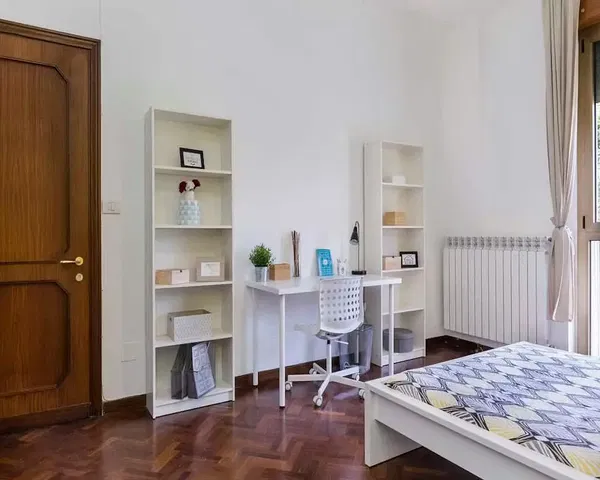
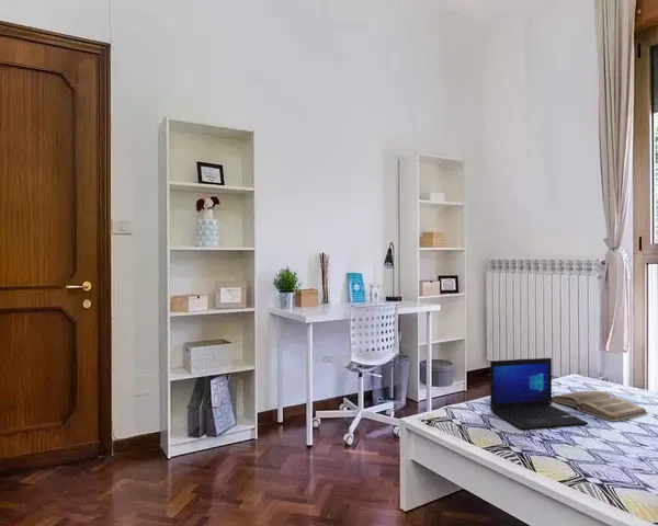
+ book [552,390,649,423]
+ laptop [489,357,589,431]
